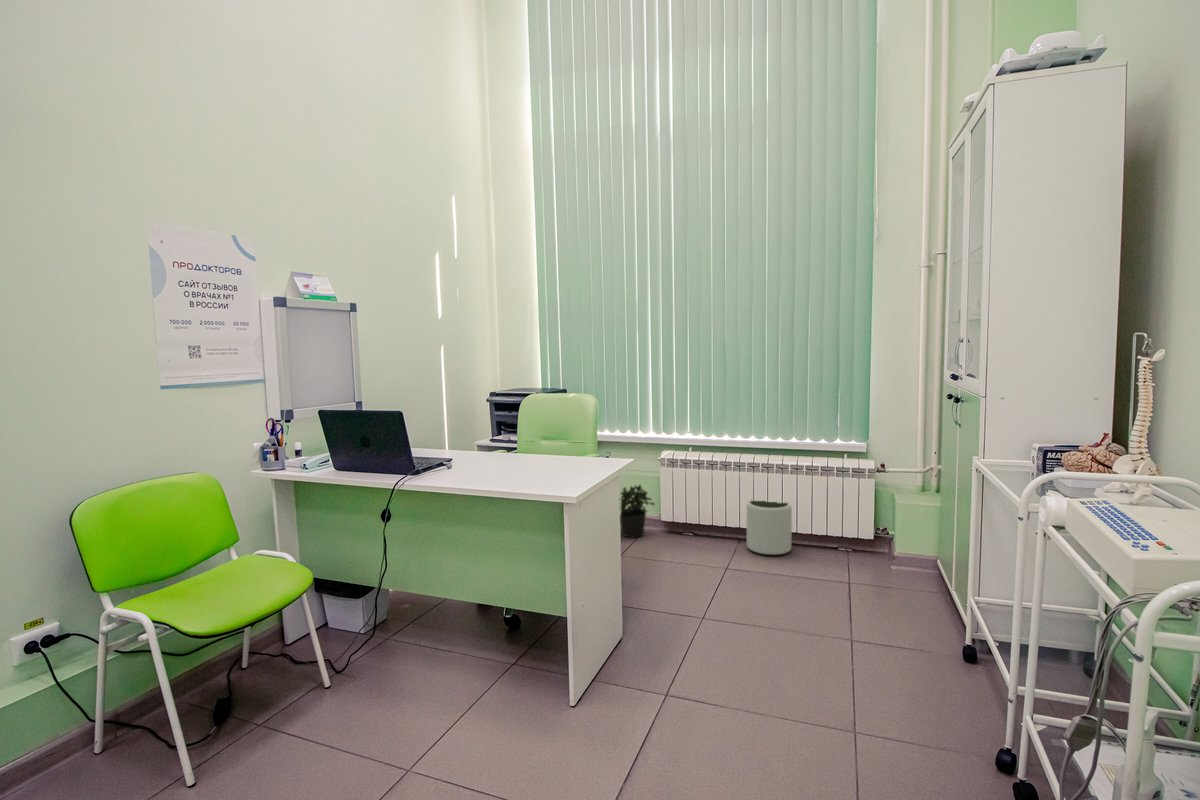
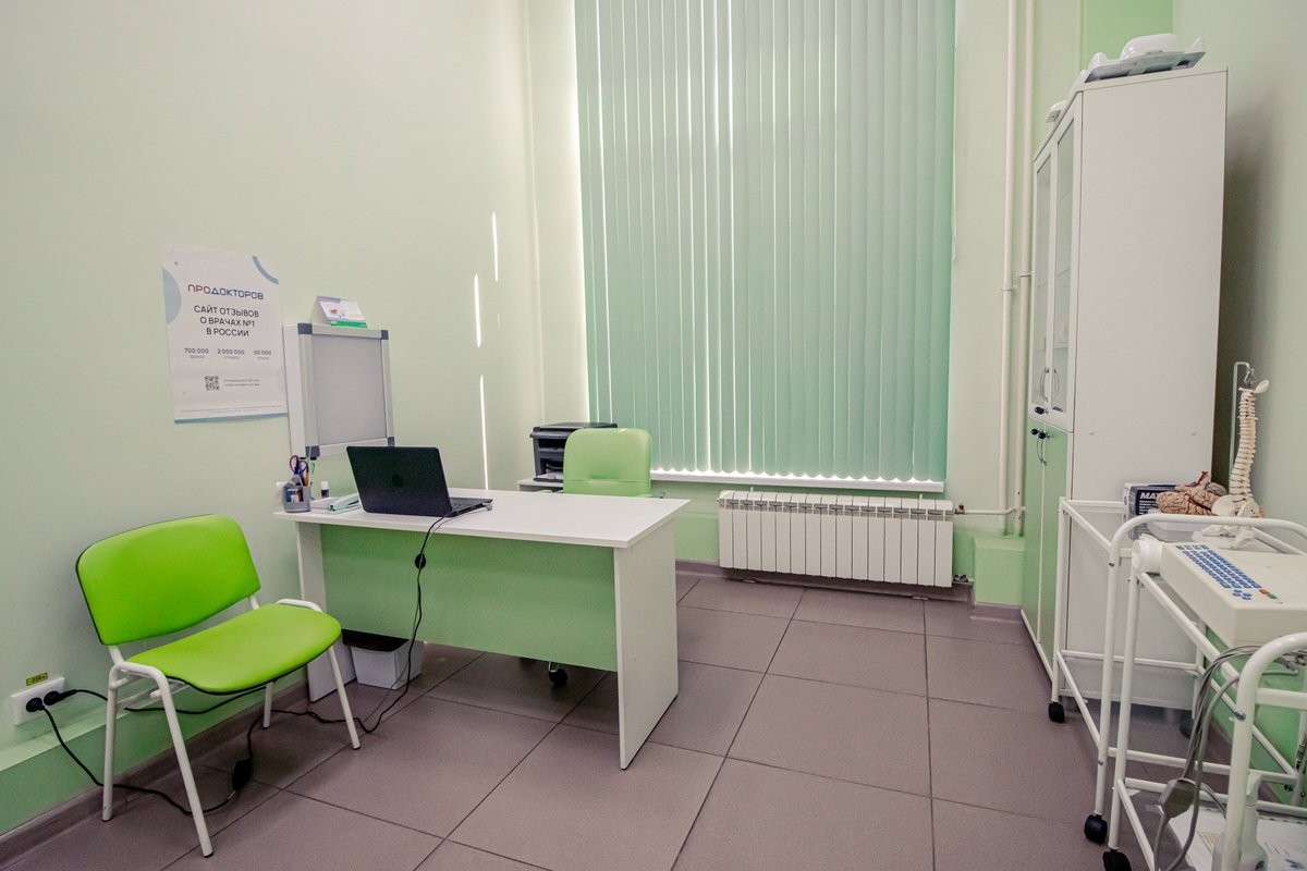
- potted plant [620,483,656,539]
- plant pot [746,500,793,556]
